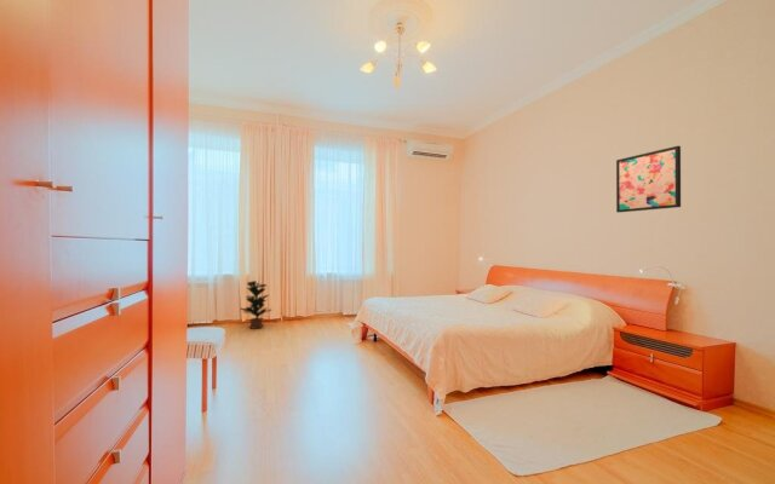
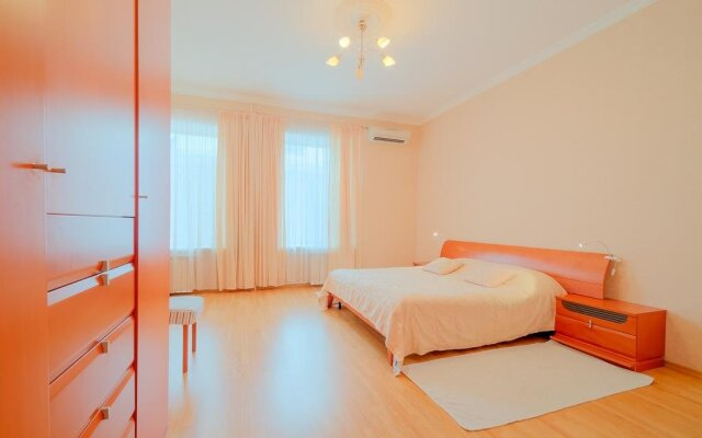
- wall art [615,145,682,213]
- potted plant [239,280,272,330]
